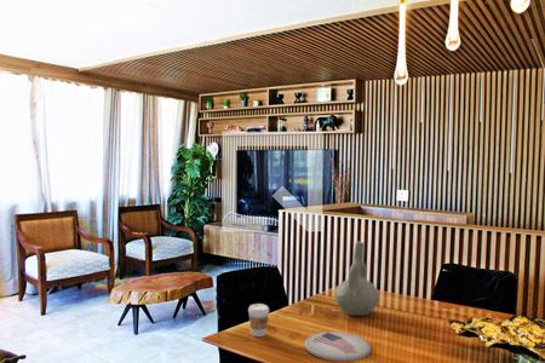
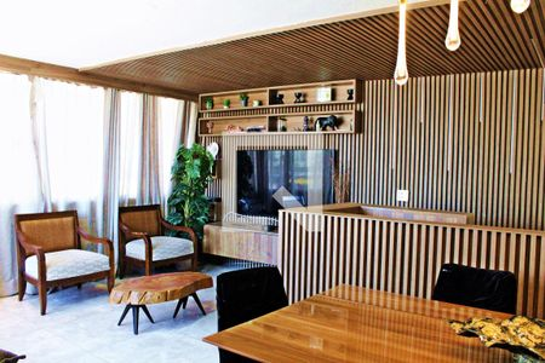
- coffee cup [247,302,270,338]
- decorative vase [333,241,380,317]
- plate [303,330,373,363]
